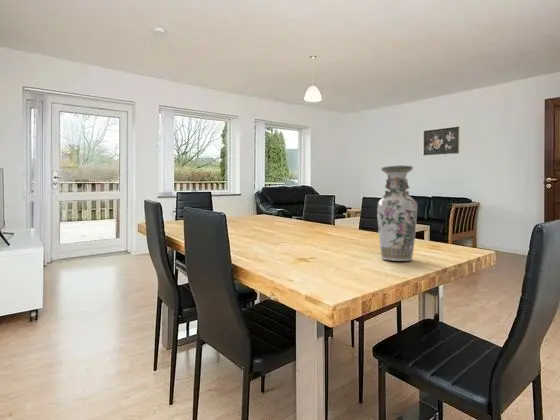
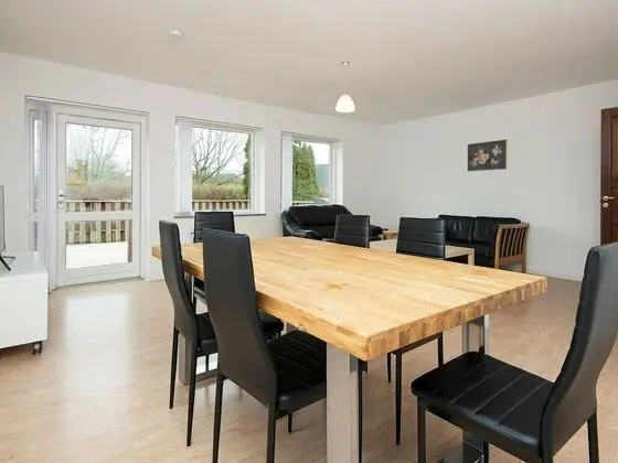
- vase [376,164,418,262]
